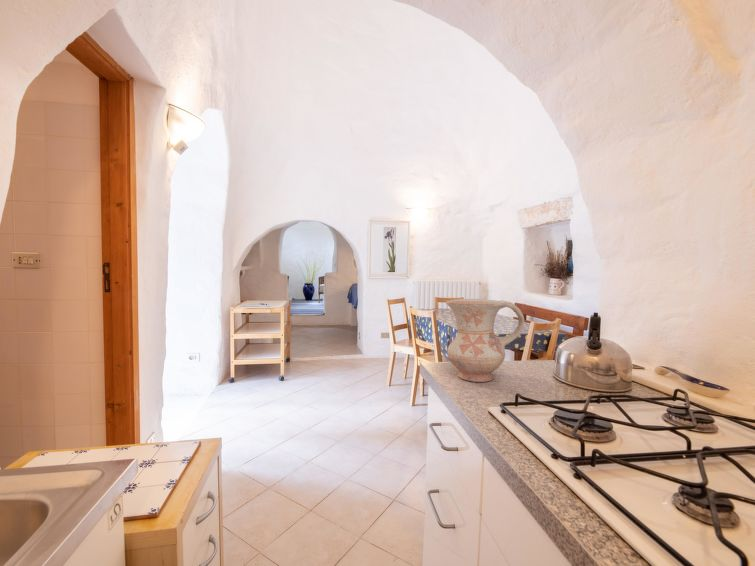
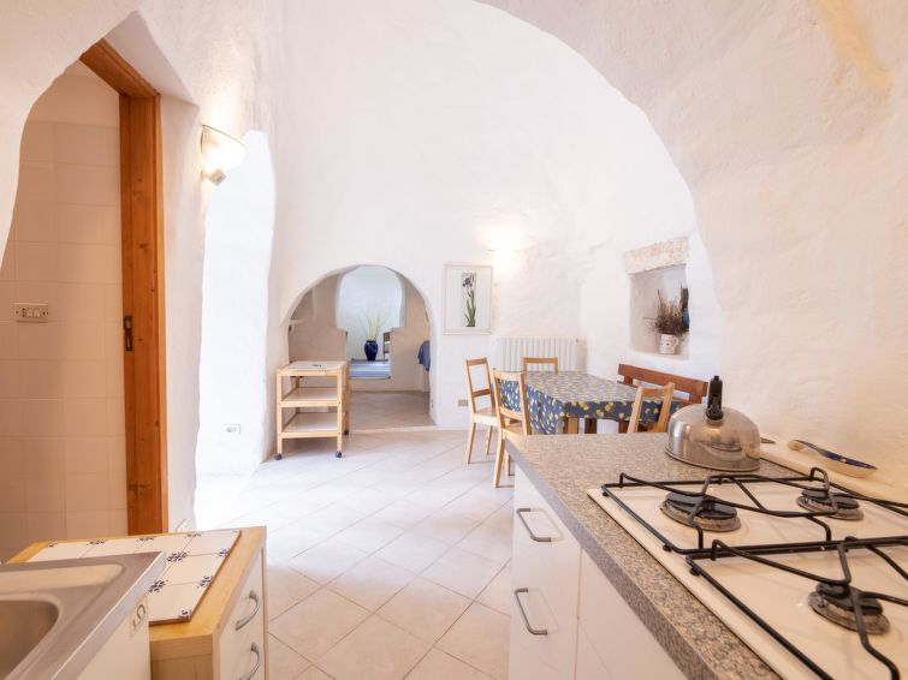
- ceramic jug [445,298,525,383]
